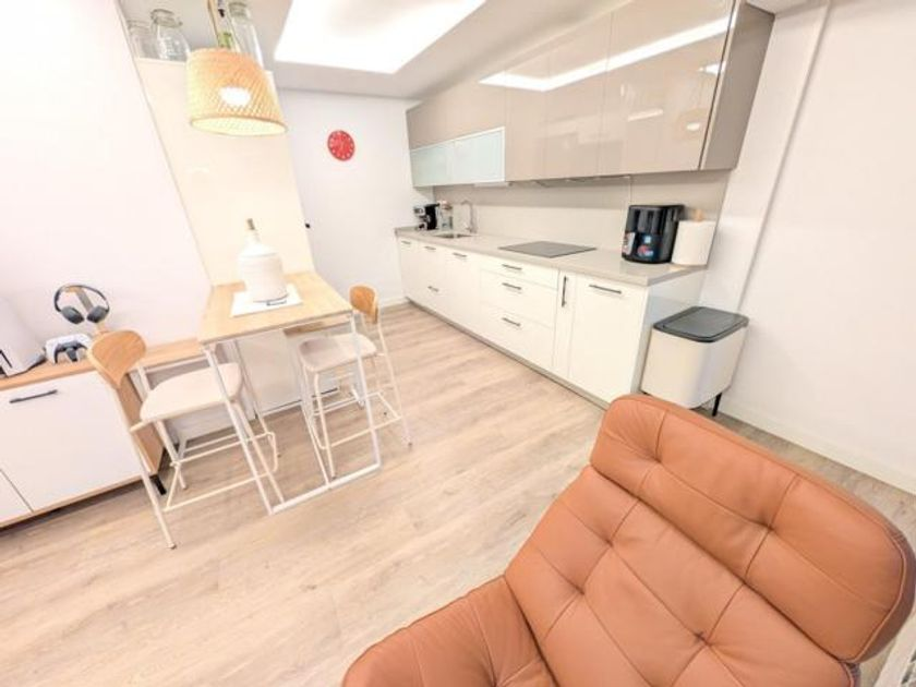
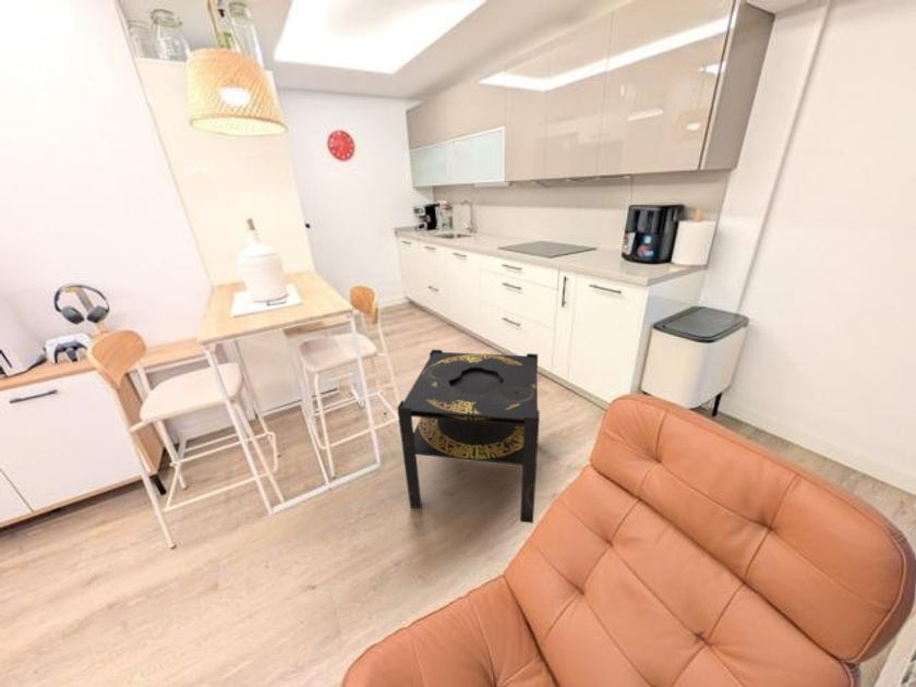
+ side table [396,348,541,525]
